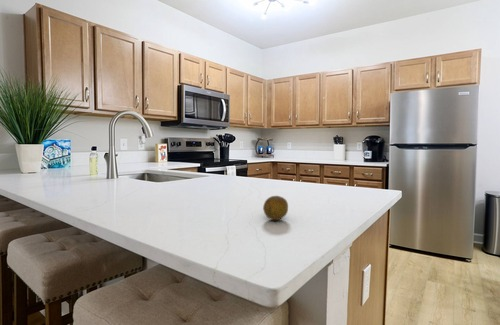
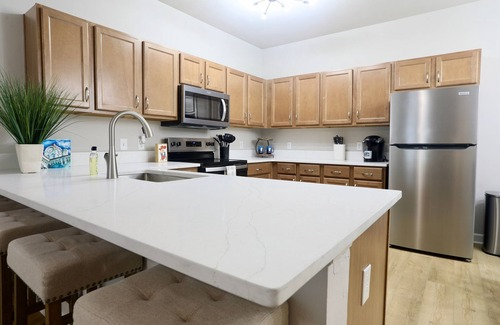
- fruit [262,195,289,221]
